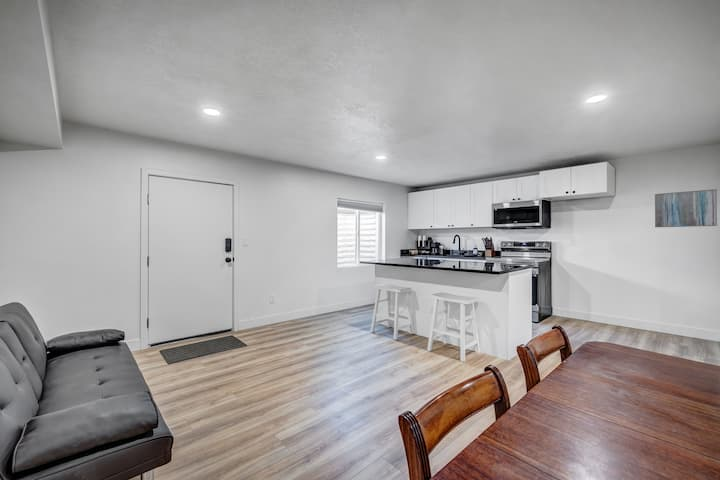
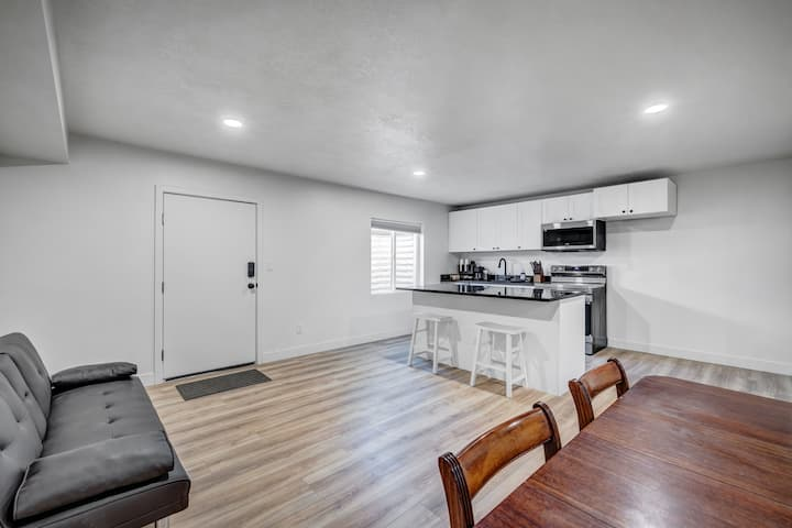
- wall art [654,188,718,228]
